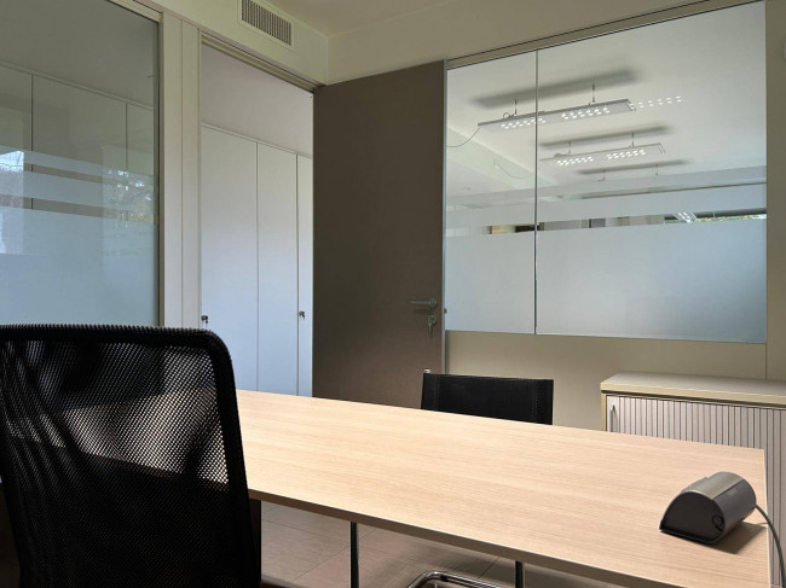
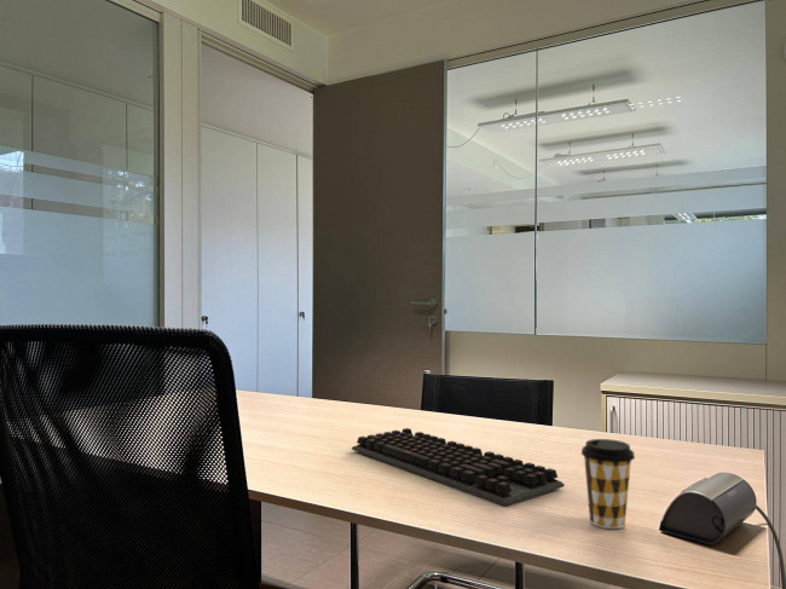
+ computer keyboard [351,427,566,507]
+ coffee cup [580,438,636,530]
